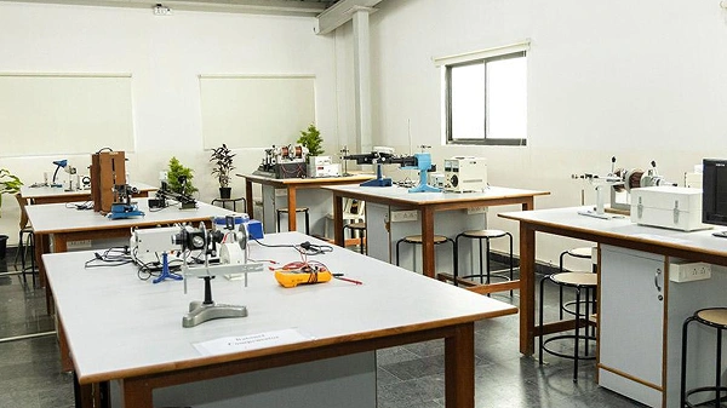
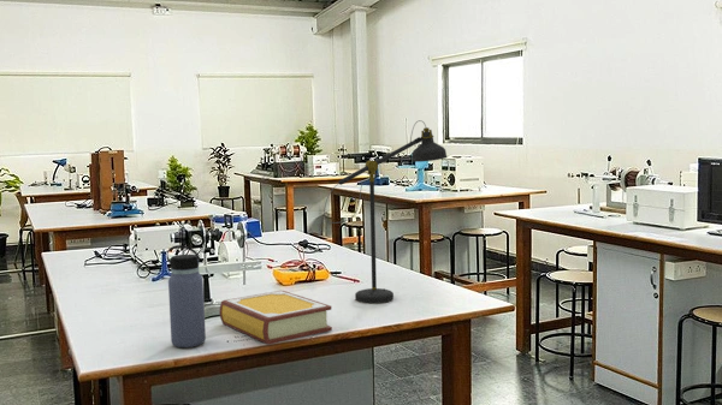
+ desk lamp [322,119,449,304]
+ book [218,290,333,345]
+ water bottle [166,244,207,349]
